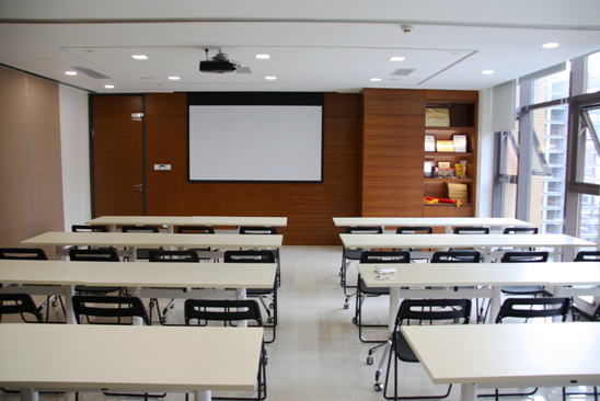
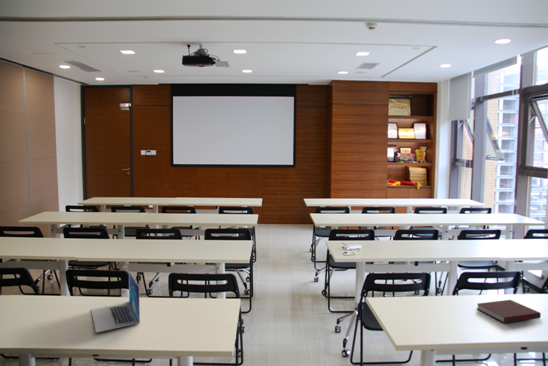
+ notebook [475,299,542,324]
+ laptop [90,270,141,334]
